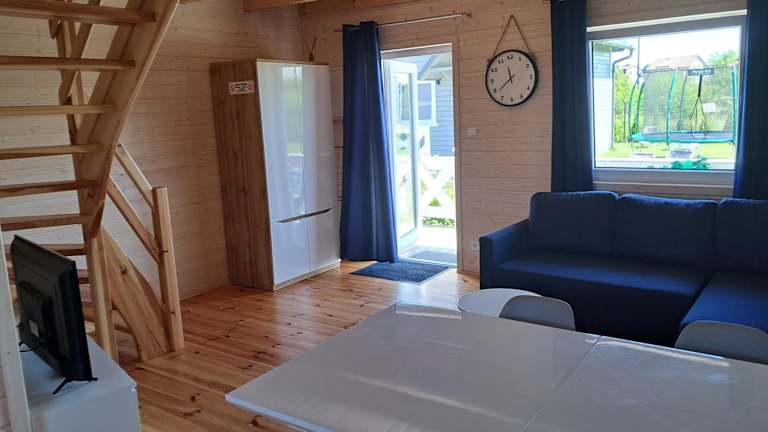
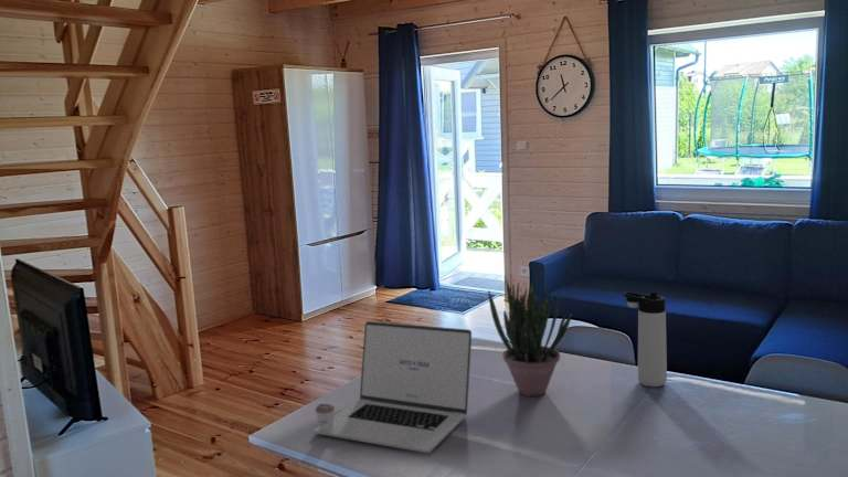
+ thermos bottle [623,290,668,388]
+ potted plant [487,279,573,398]
+ laptop [312,320,473,454]
